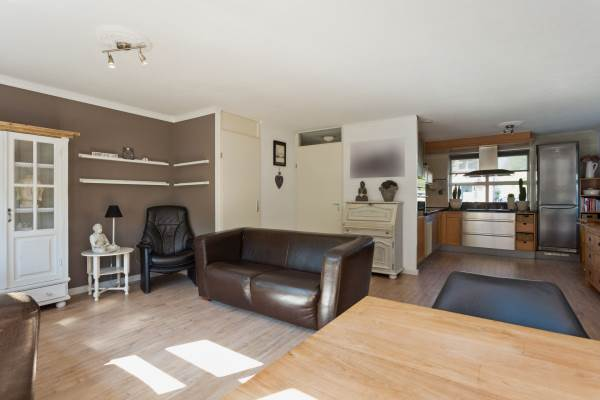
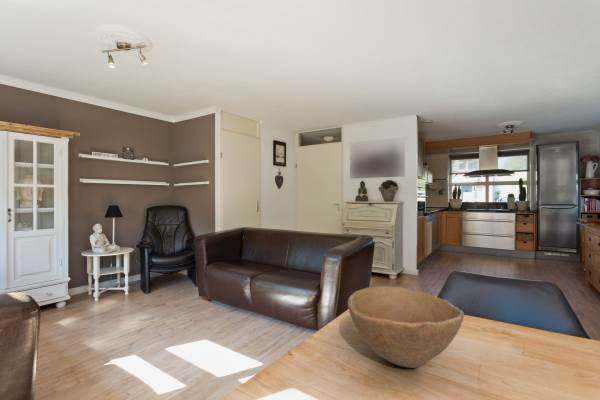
+ bowl [347,285,465,369]
